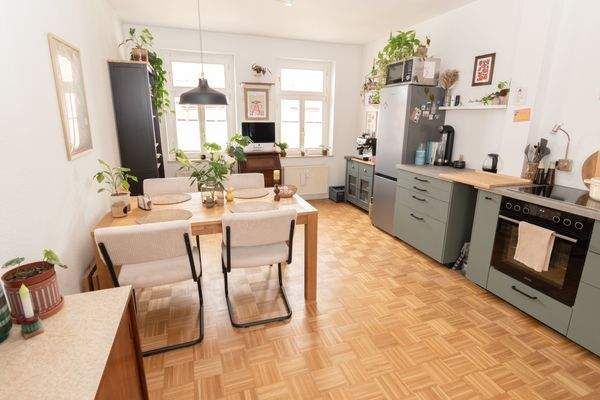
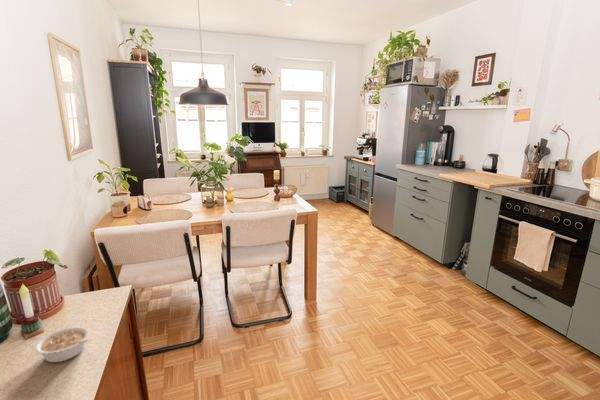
+ legume [33,326,91,363]
